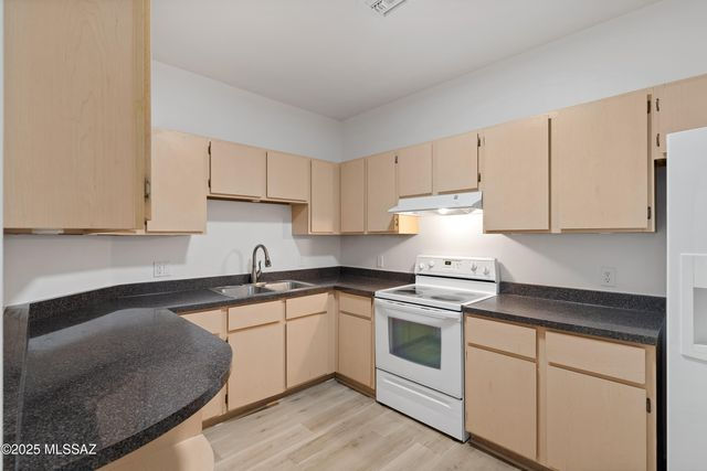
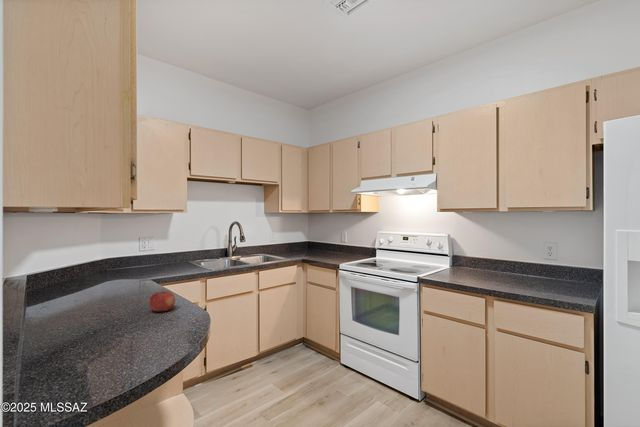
+ fruit [148,290,176,313]
